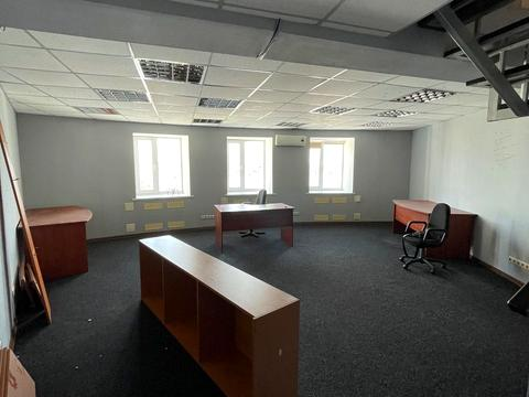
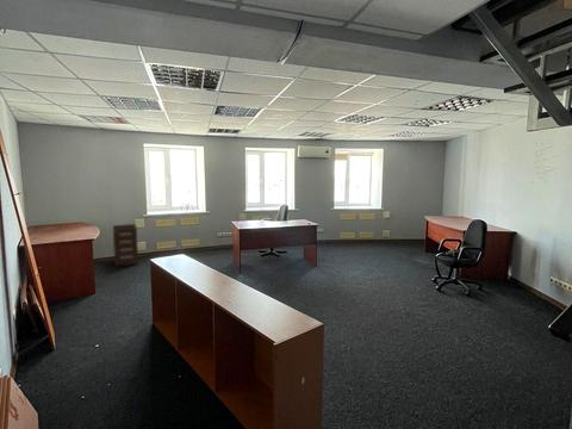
+ filing cabinet [112,223,139,268]
